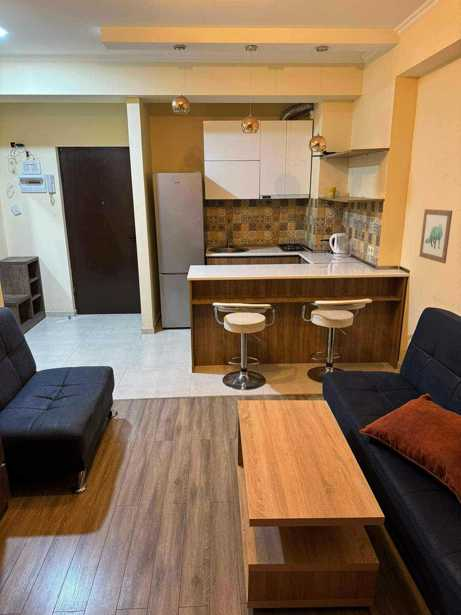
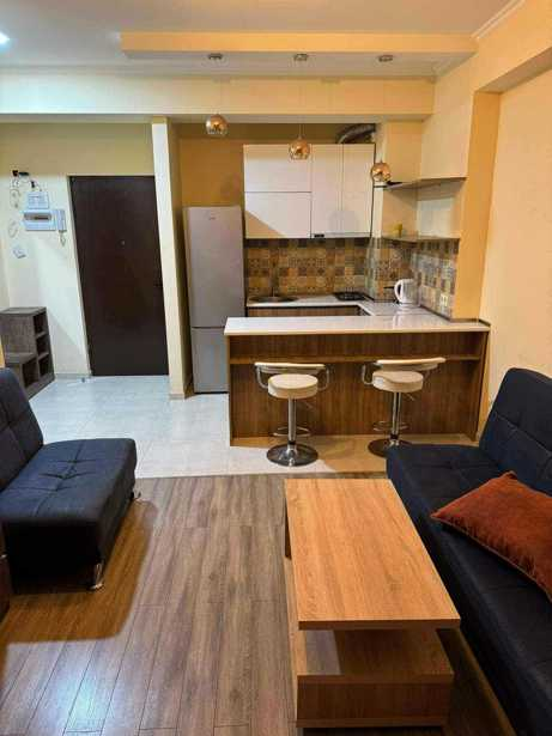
- wall art [418,208,453,264]
